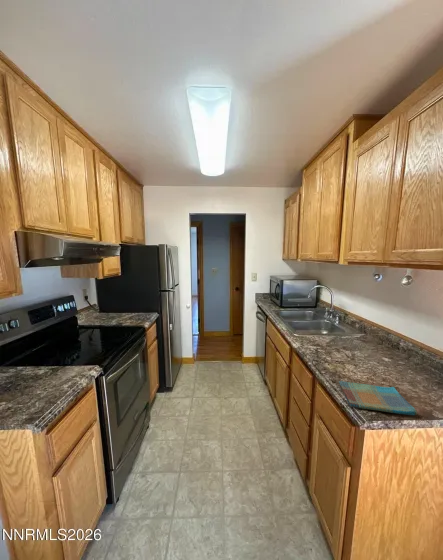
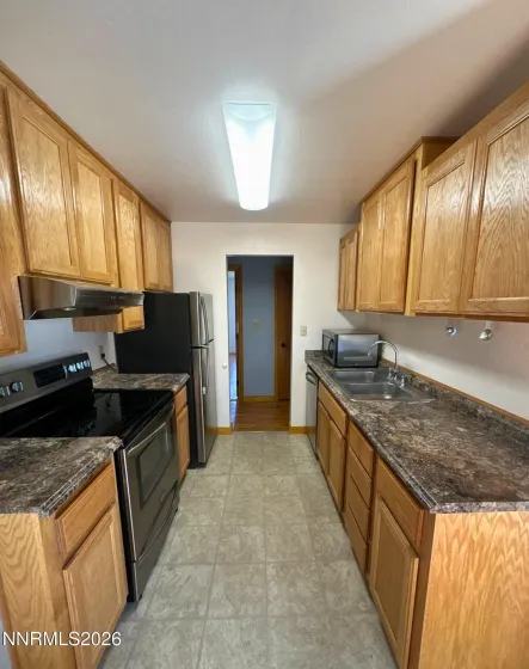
- dish towel [338,380,418,416]
